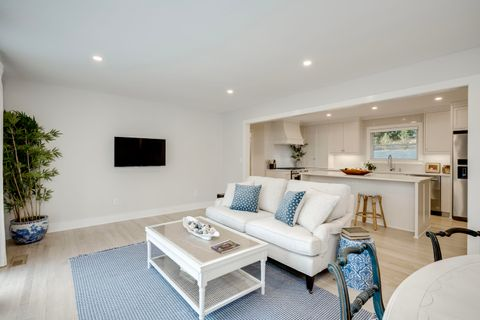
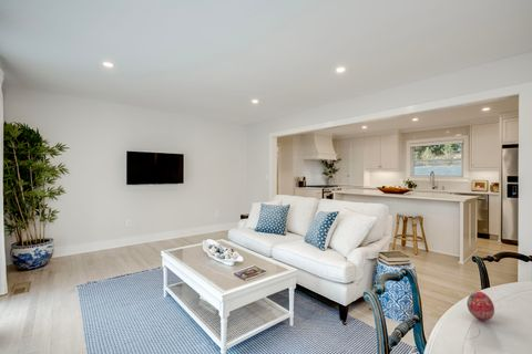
+ decorative egg [466,291,495,322]
